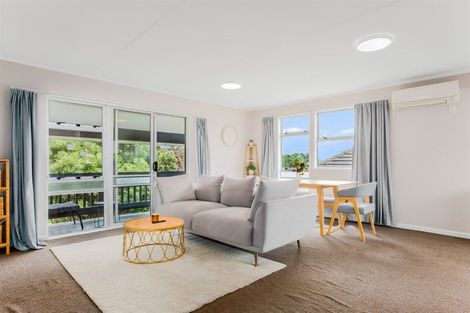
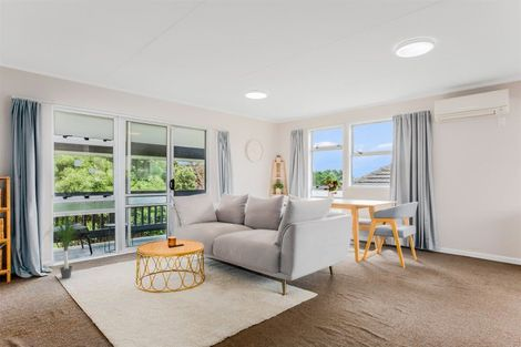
+ potted plant [41,214,89,279]
